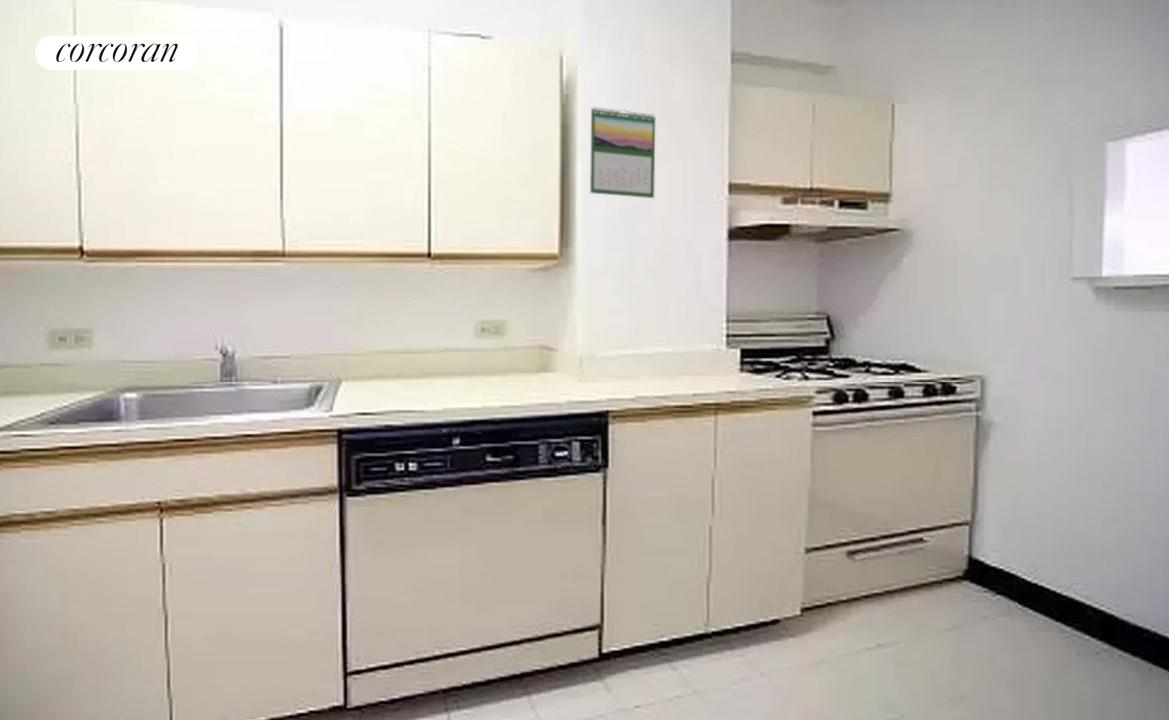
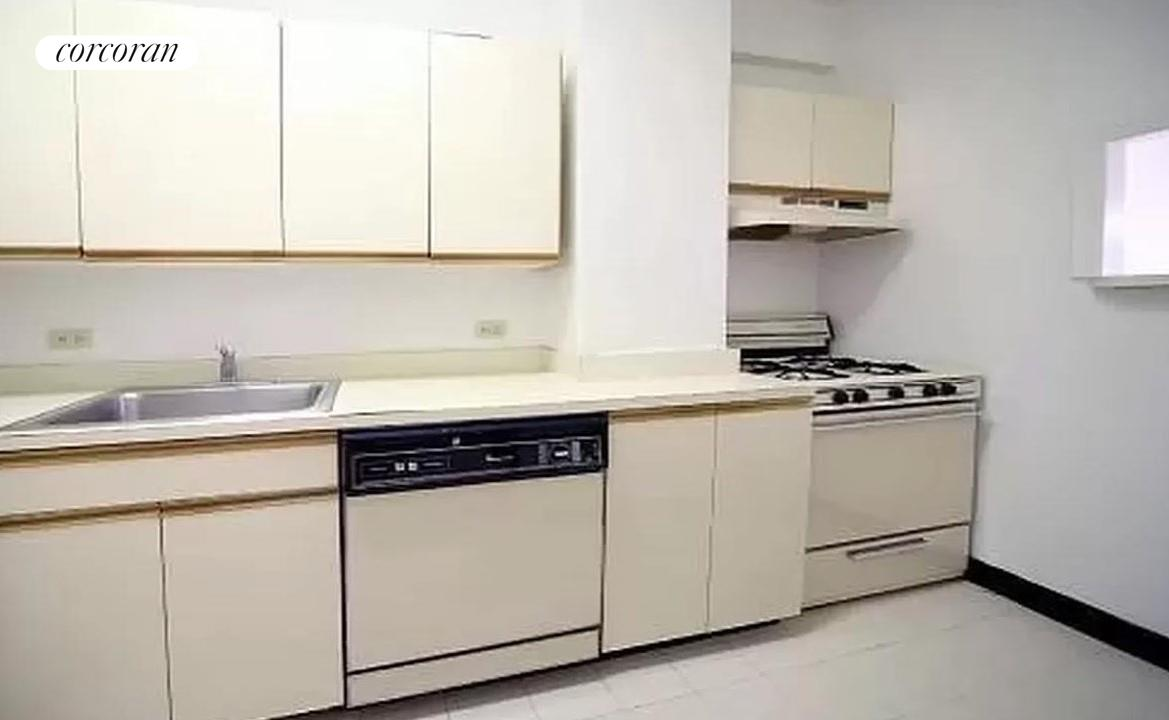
- calendar [589,106,656,199]
